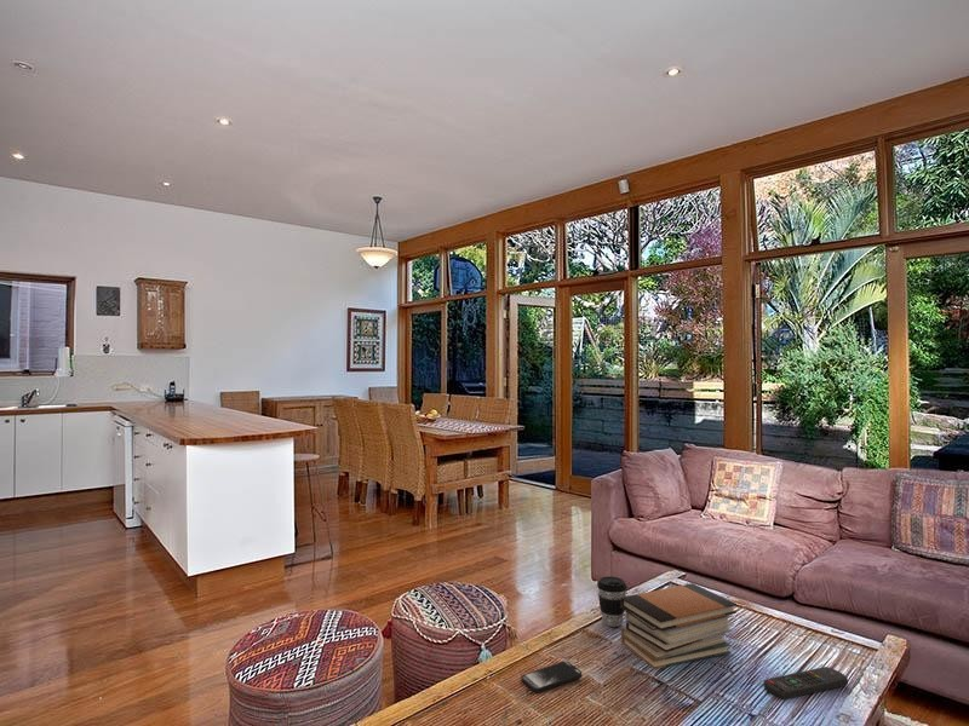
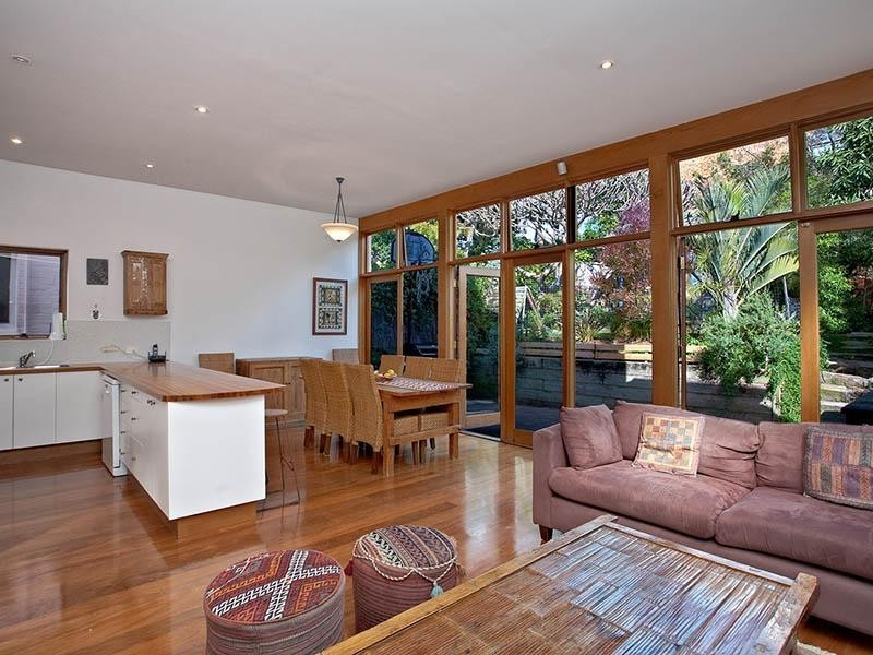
- smartphone [520,661,583,693]
- coffee cup [596,575,627,628]
- book stack [620,582,738,670]
- remote control [763,666,849,701]
